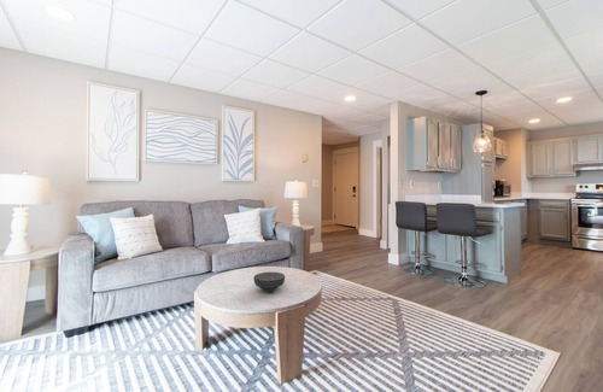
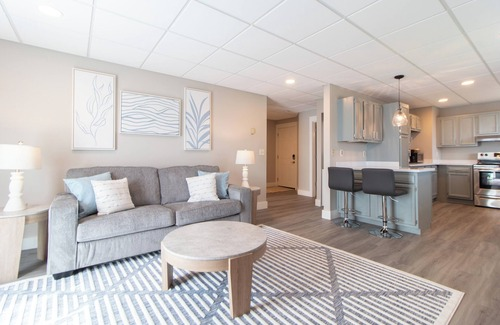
- bowl [252,271,286,293]
